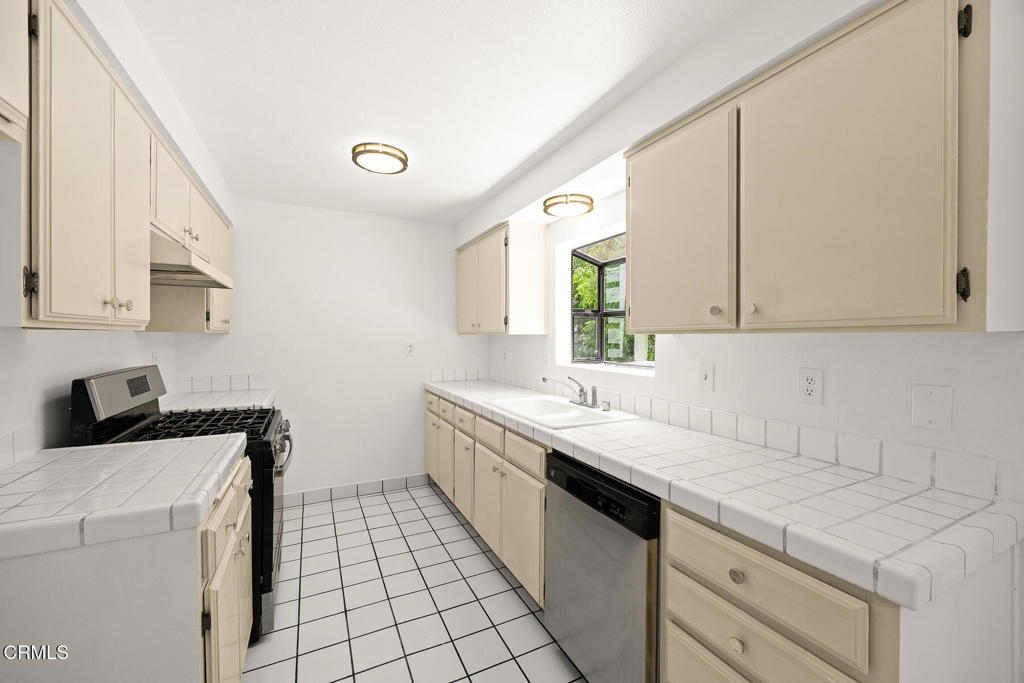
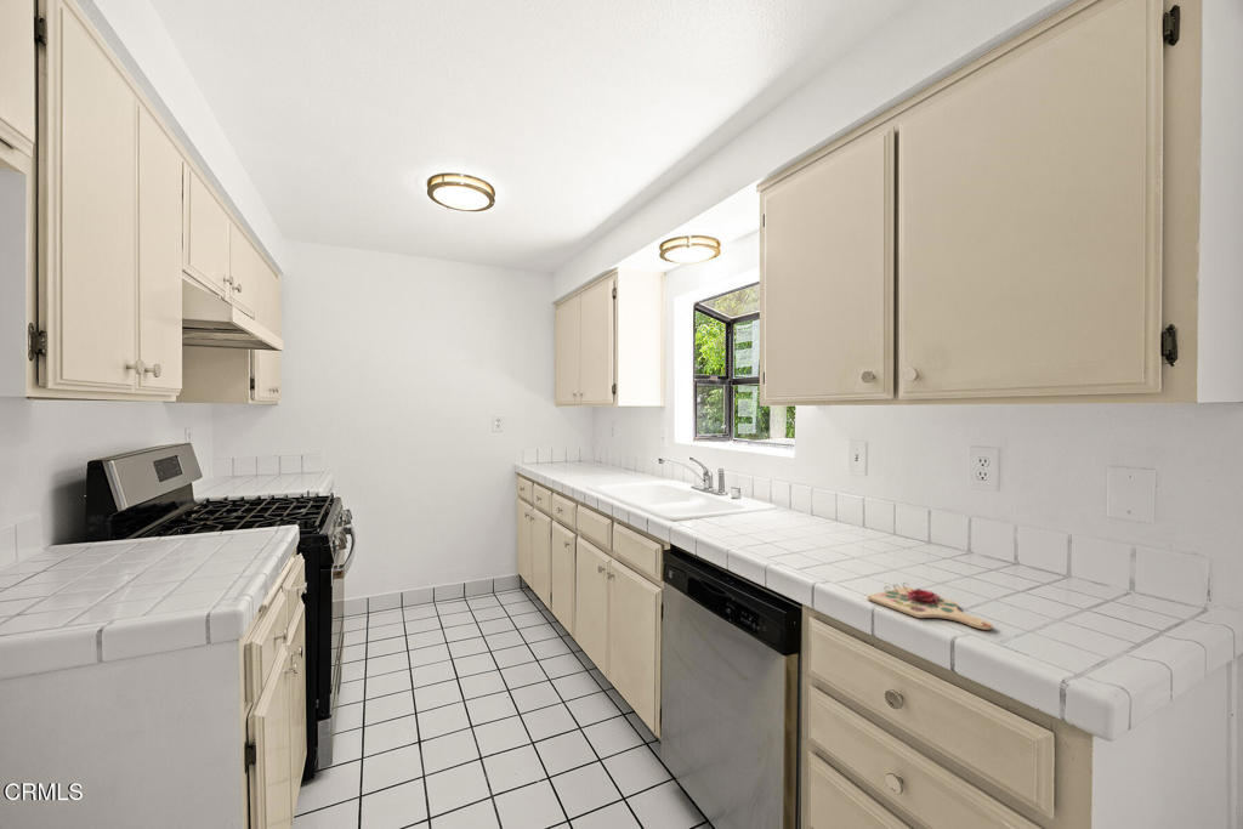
+ cutting board [867,581,993,631]
